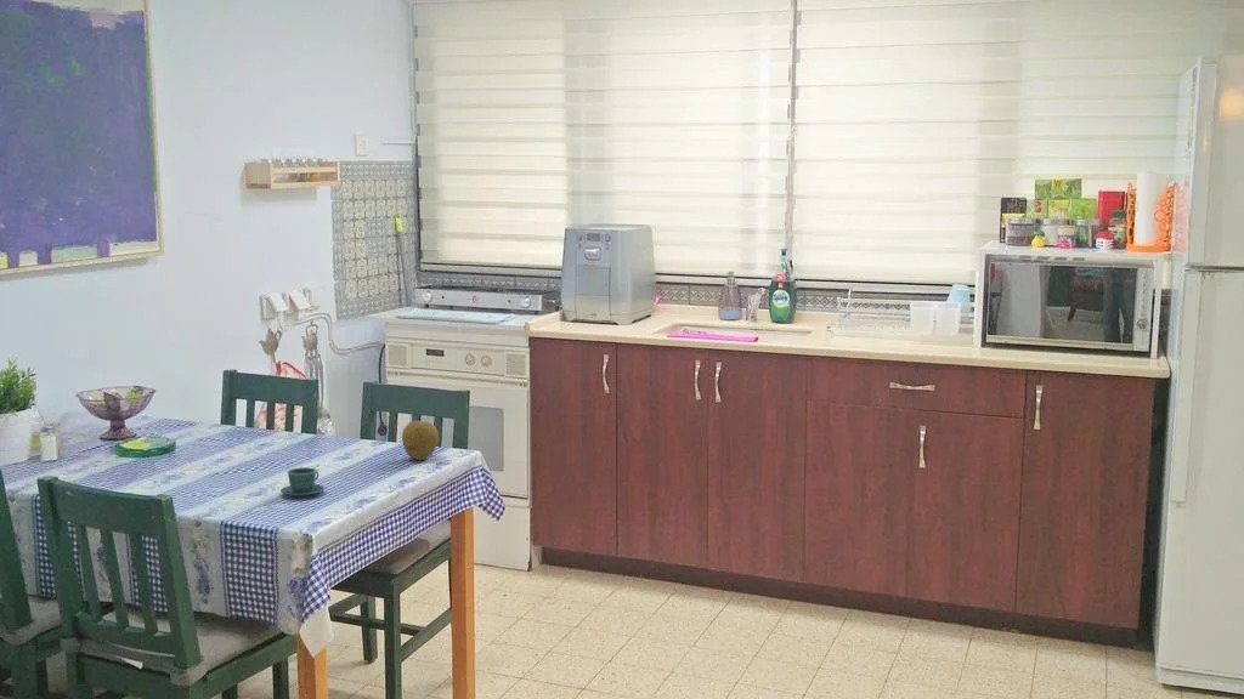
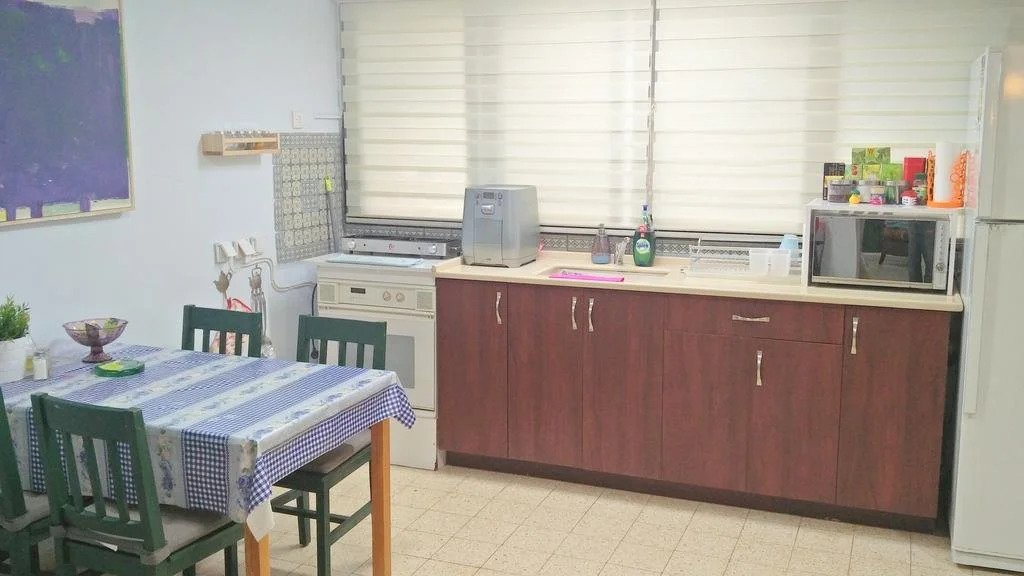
- teacup [279,466,326,496]
- fruit [401,420,440,461]
